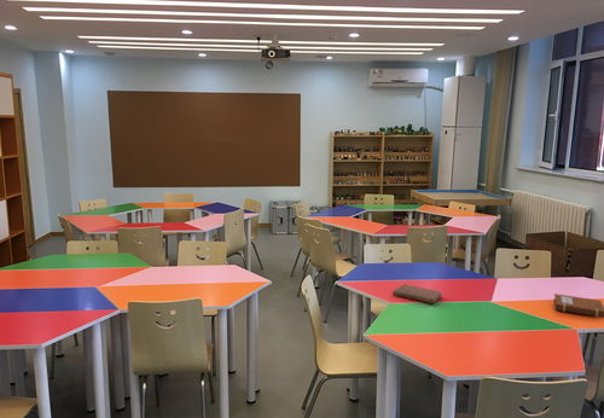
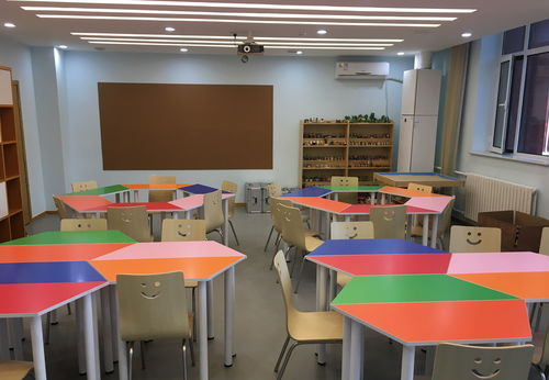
- notebook [552,292,604,319]
- notebook [391,283,443,304]
